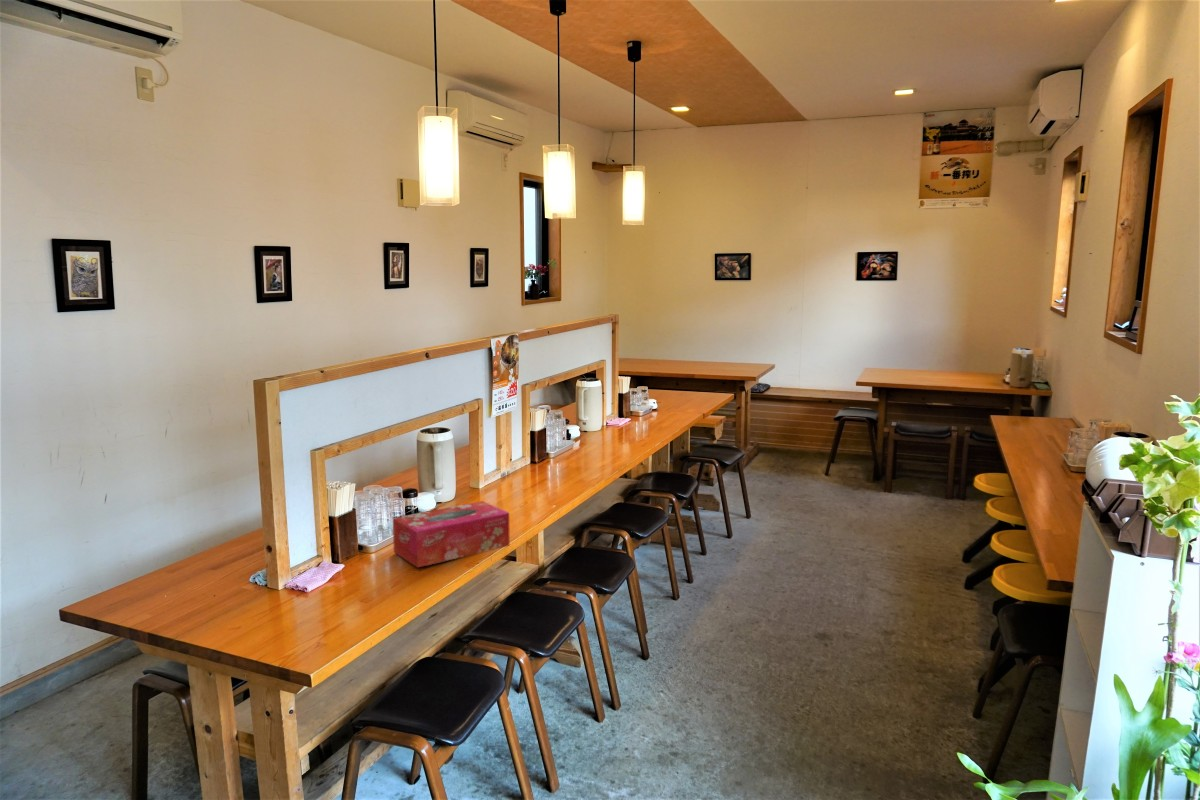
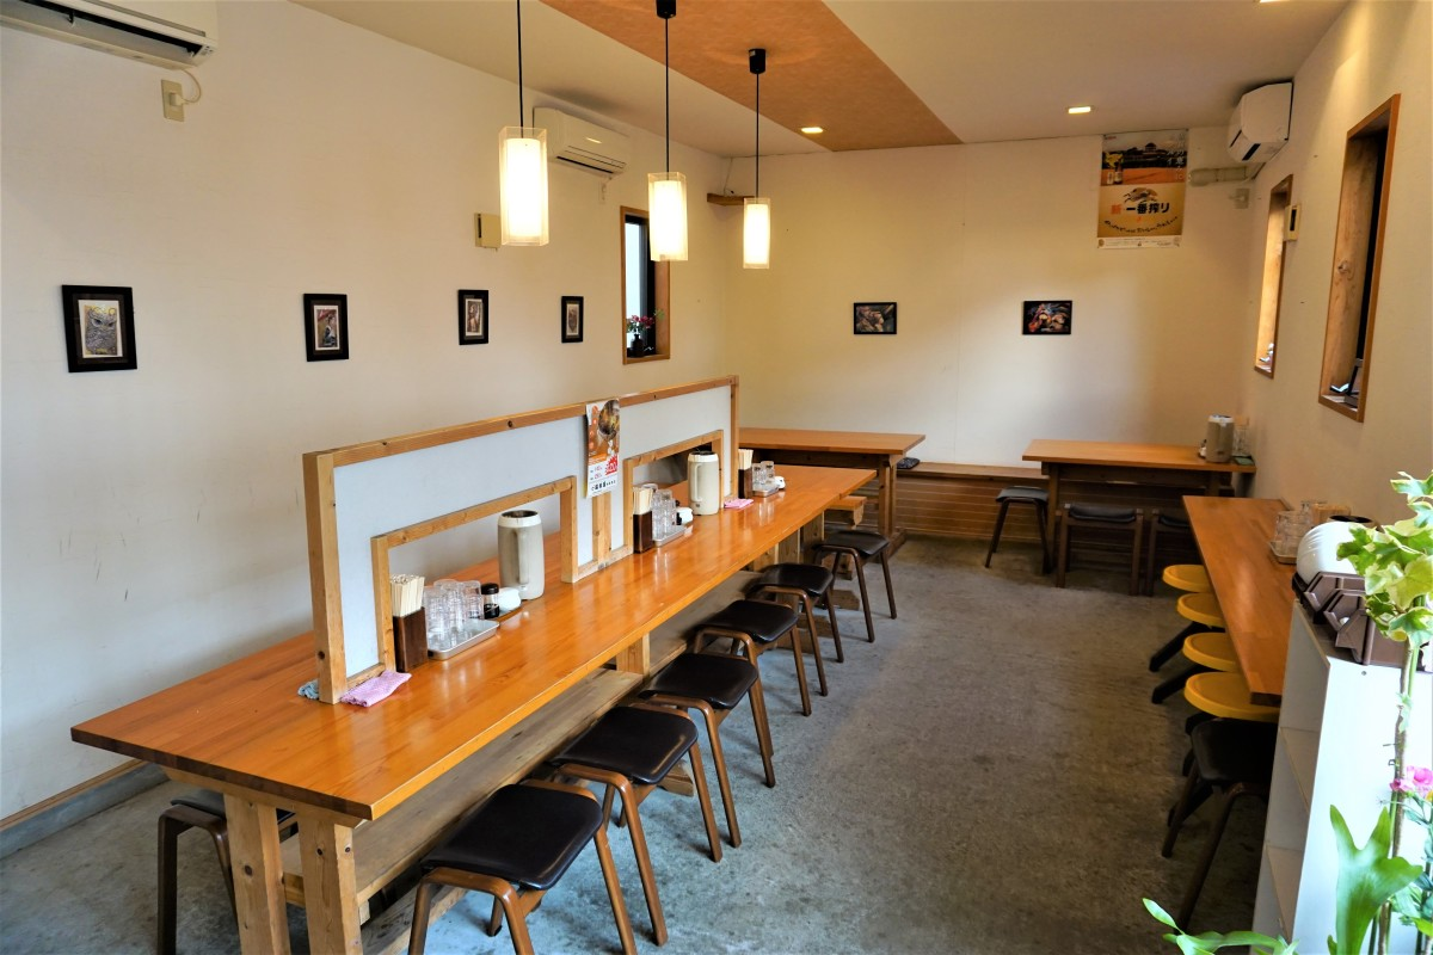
- tissue box [392,500,510,569]
